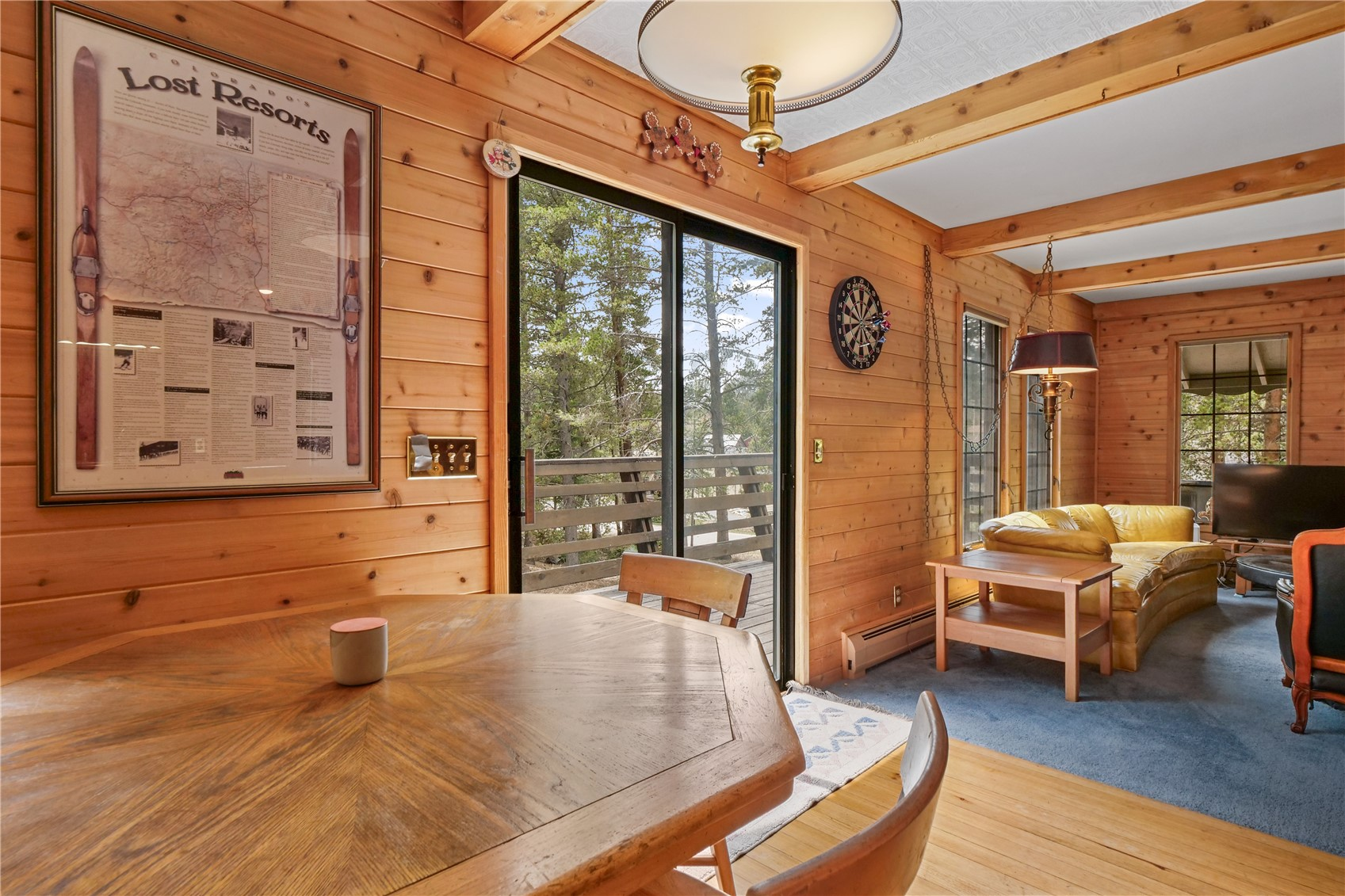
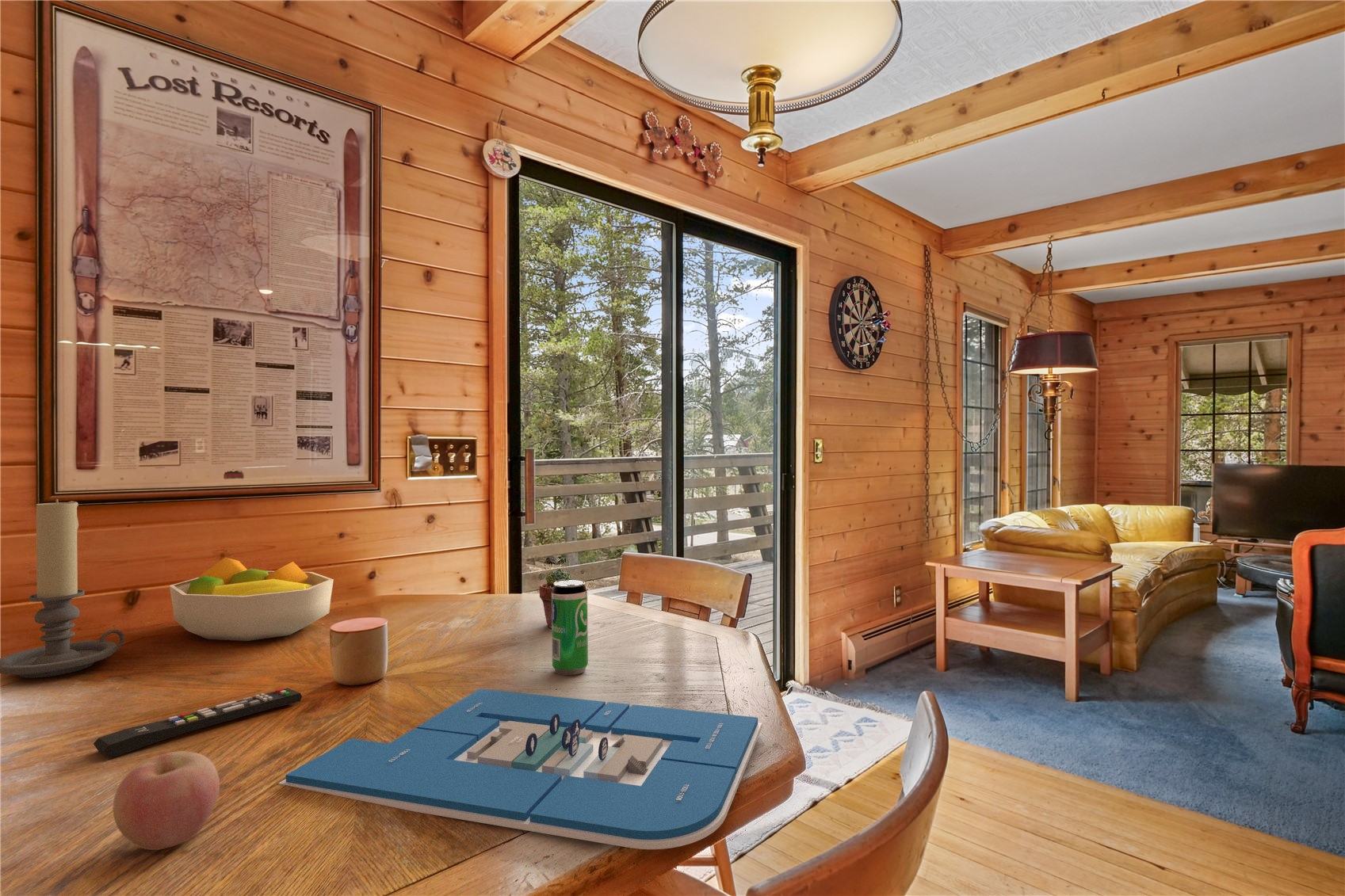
+ remote control [93,688,303,760]
+ fruit bowl [169,557,334,642]
+ beverage can [551,579,589,676]
+ apple [112,751,220,851]
+ board game [277,688,763,850]
+ candle holder [0,498,125,679]
+ potted succulent [538,568,573,628]
